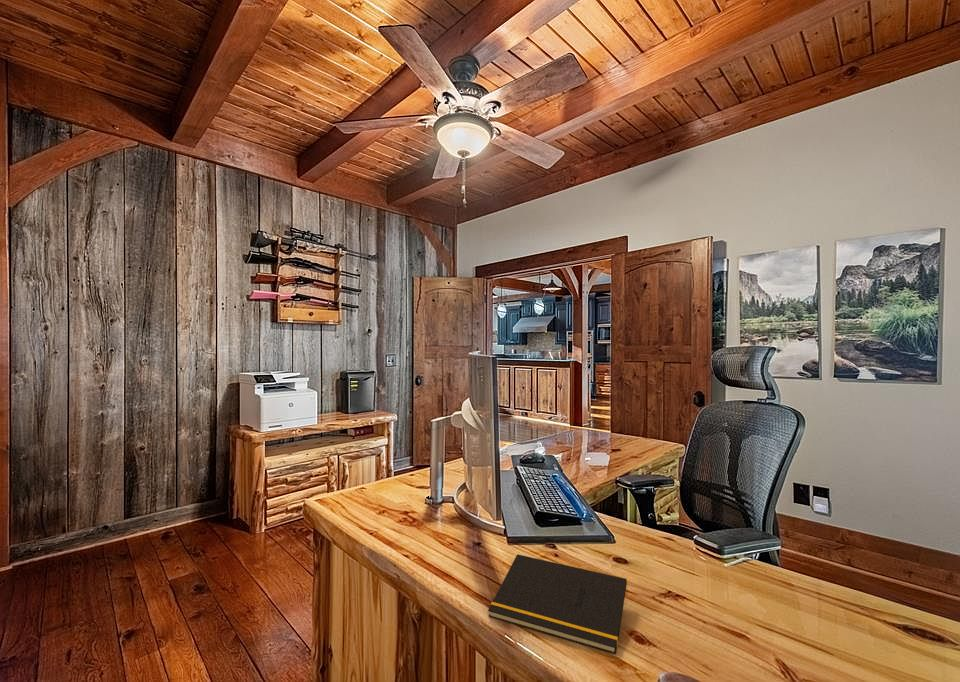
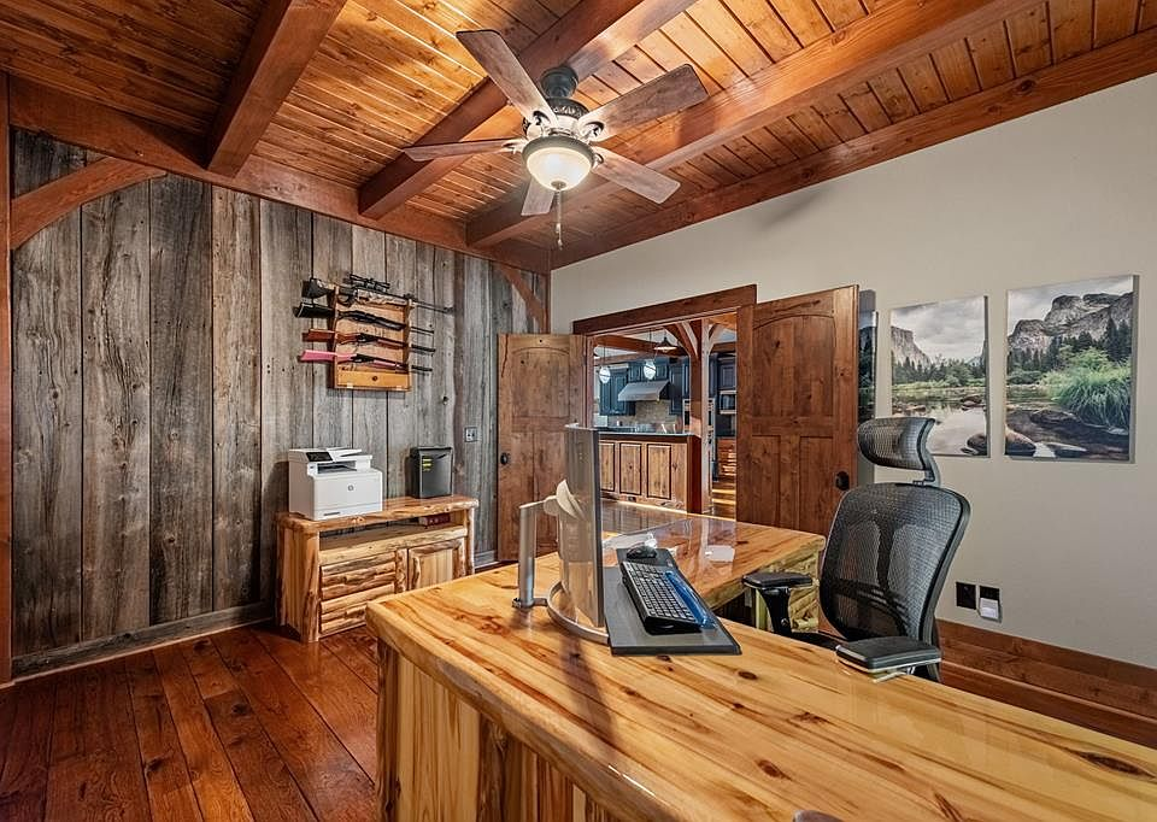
- notepad [487,553,628,655]
